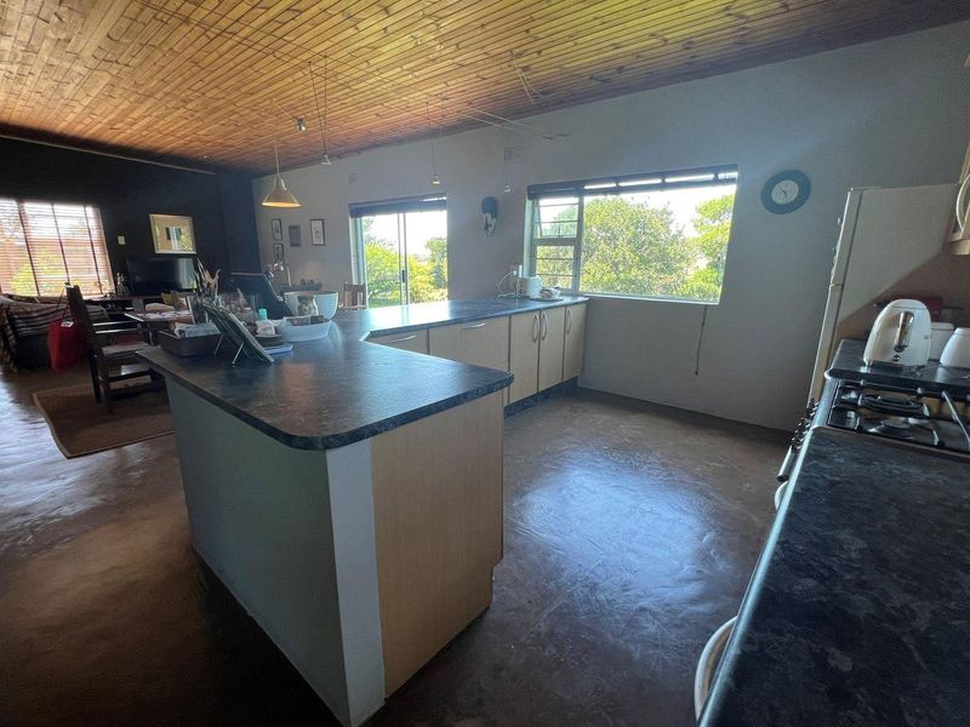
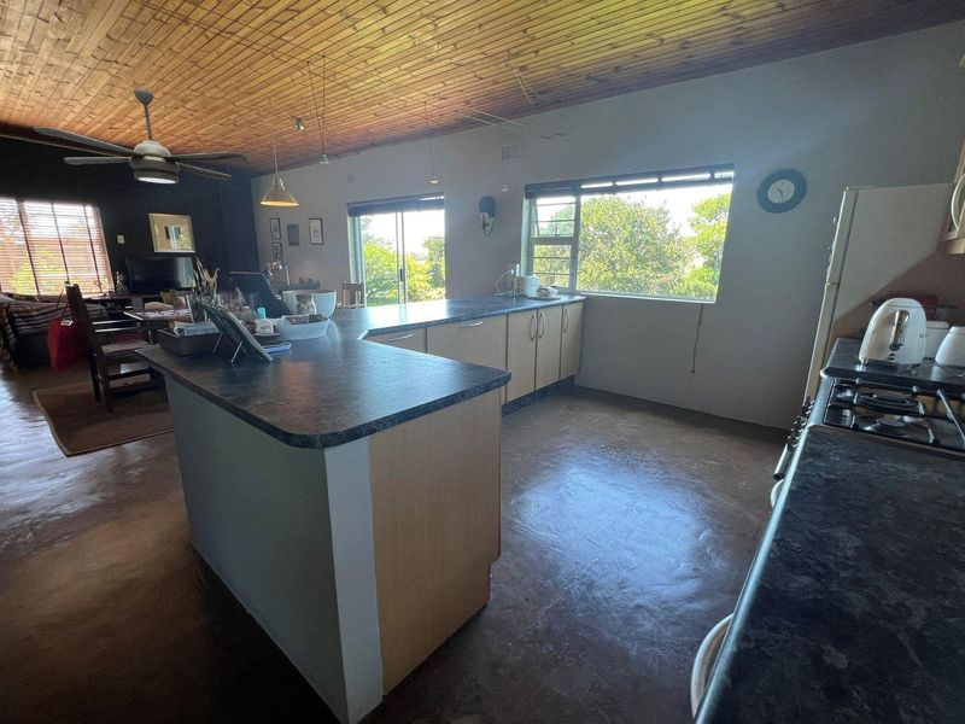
+ ceiling fan [33,88,248,185]
